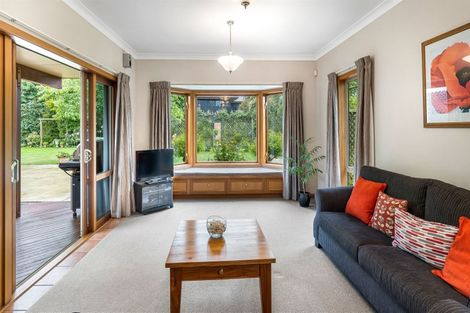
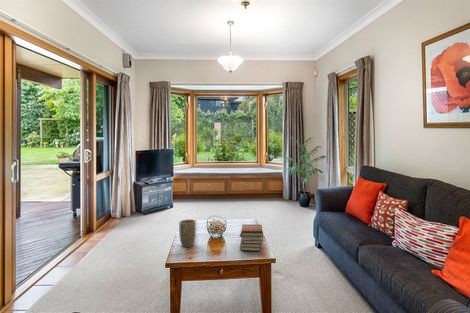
+ book stack [239,224,264,252]
+ plant pot [178,219,196,248]
